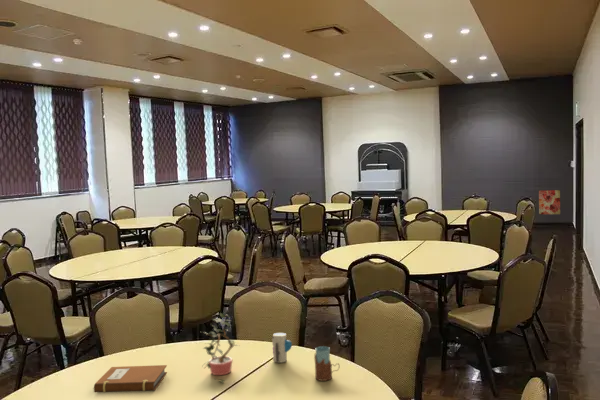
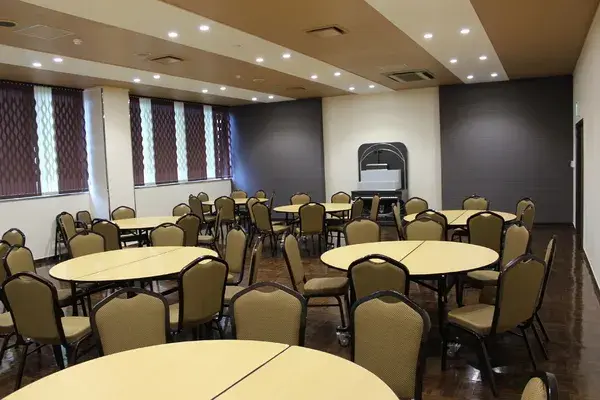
- drinking glass [313,345,340,382]
- potted plant [201,311,240,384]
- wall art [538,189,561,215]
- notebook [93,364,168,393]
- toy [271,332,293,365]
